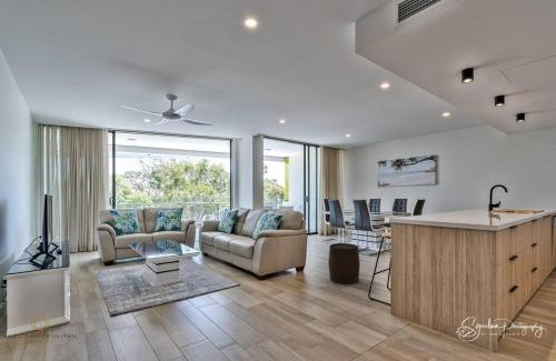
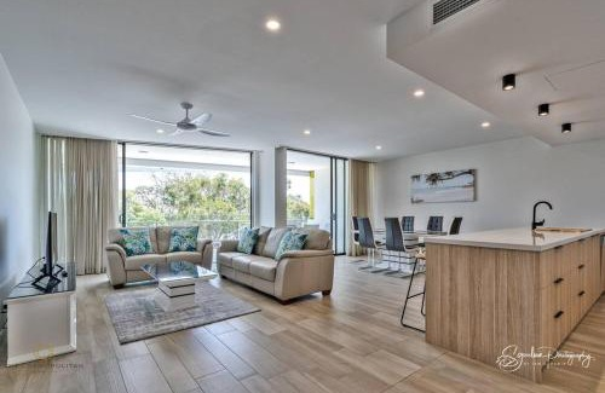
- stool [327,242,361,285]
